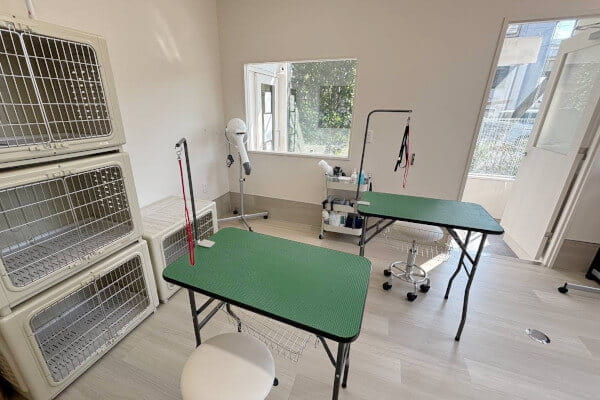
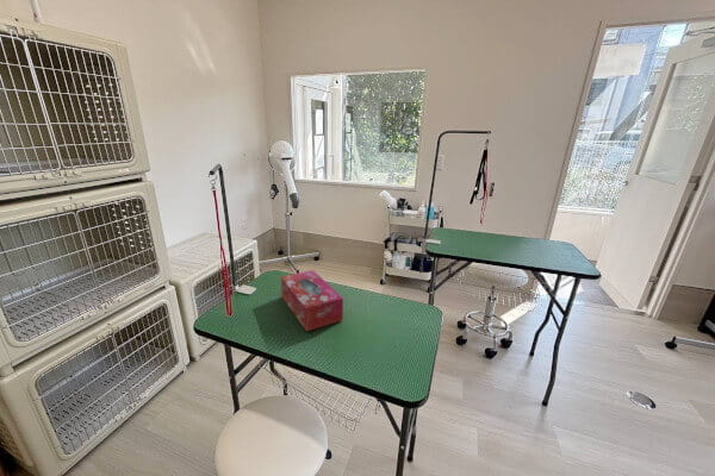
+ tissue box [280,269,344,332]
